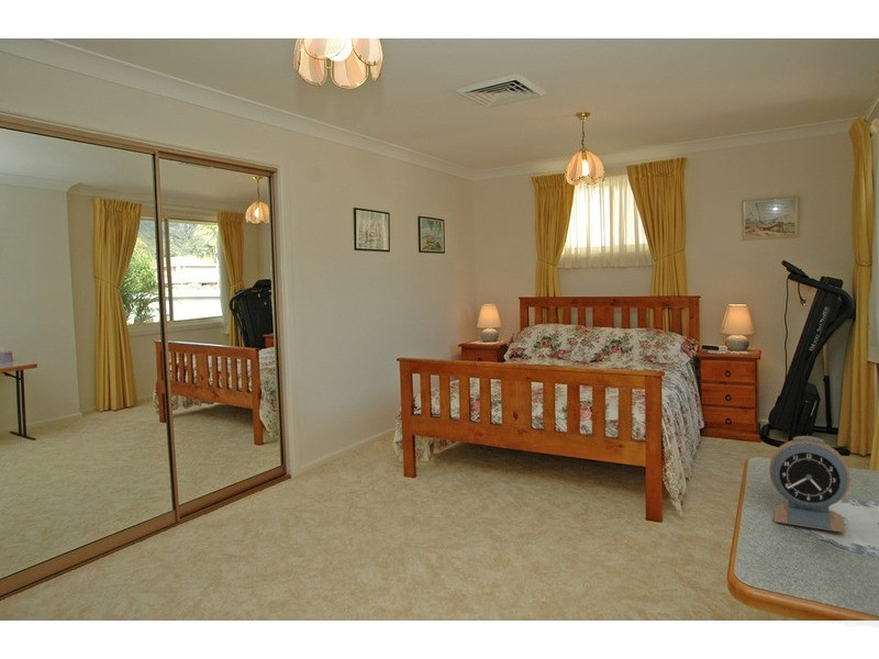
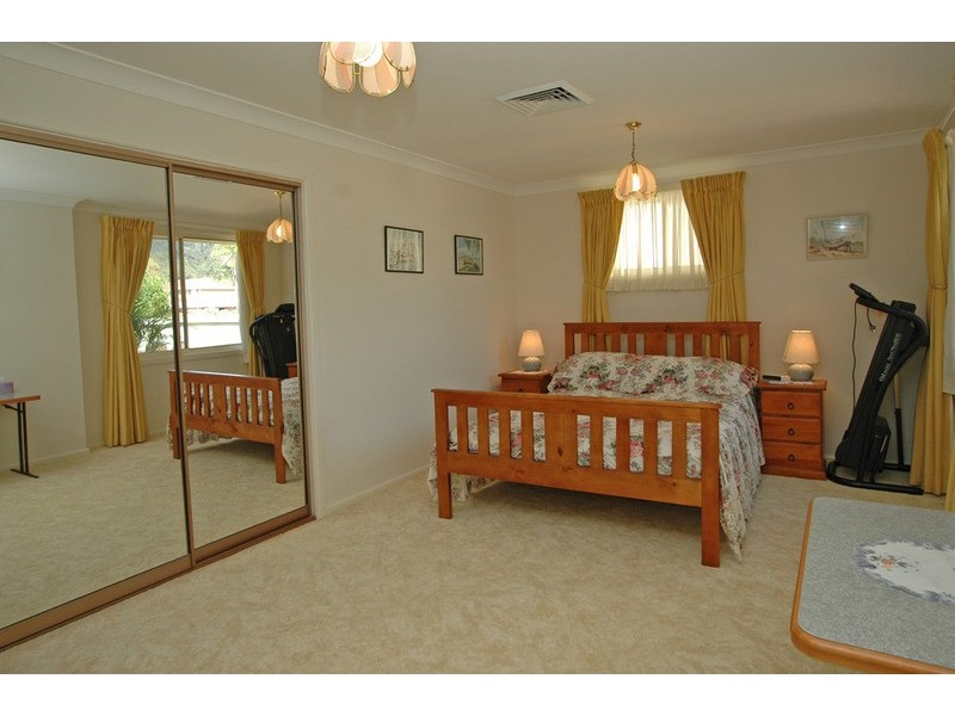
- alarm clock [768,435,852,534]
